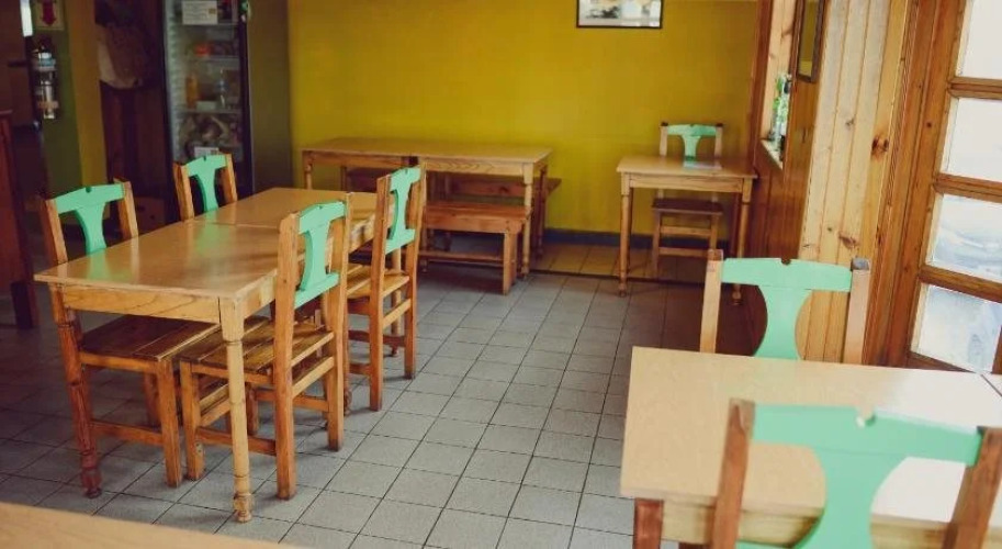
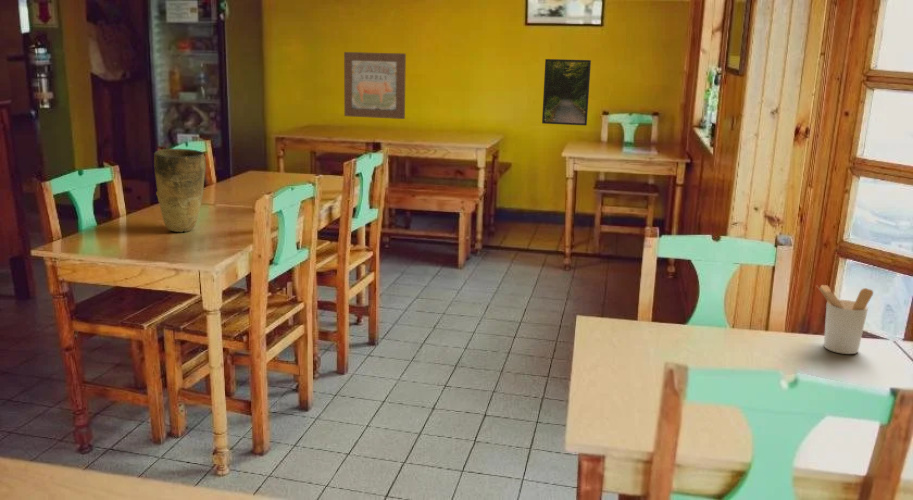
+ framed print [541,58,592,127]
+ wall art [343,51,407,120]
+ vase [153,147,207,233]
+ utensil holder [815,284,874,355]
